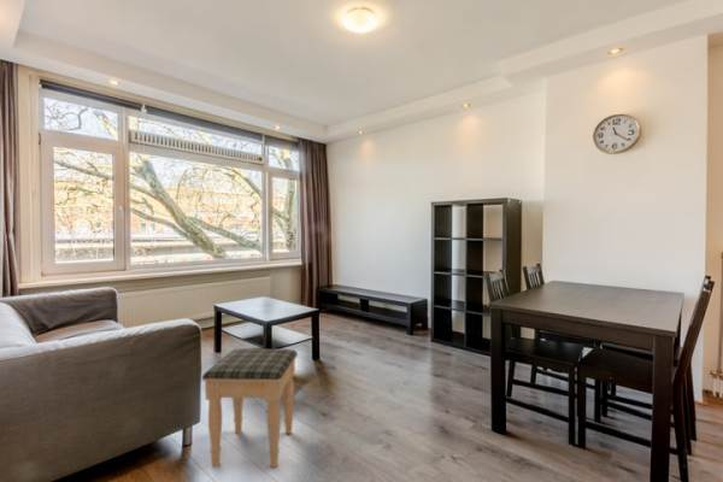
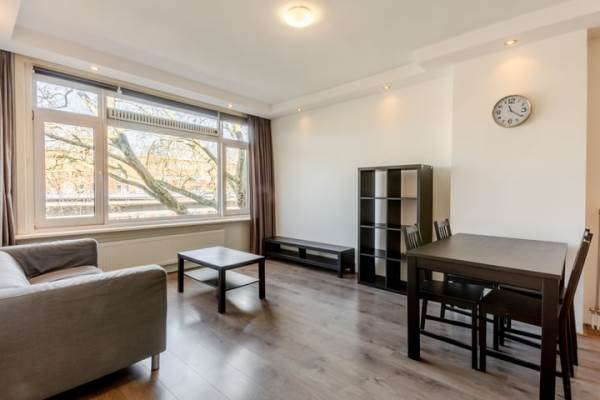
- footstool [201,347,299,469]
